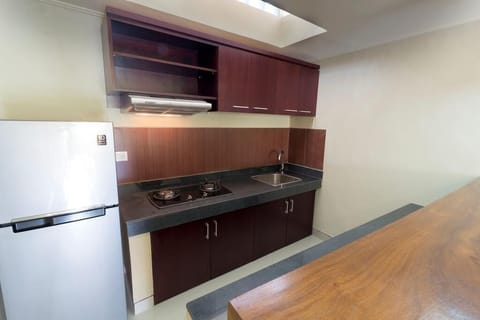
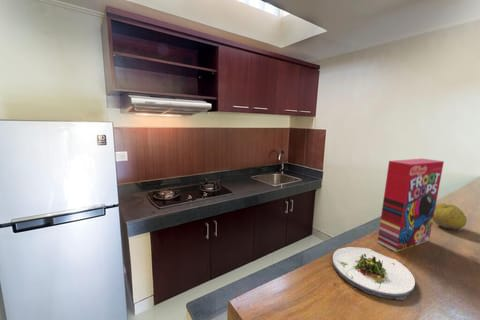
+ cereal box [377,158,445,253]
+ fruit [433,203,468,230]
+ salad plate [332,246,416,301]
